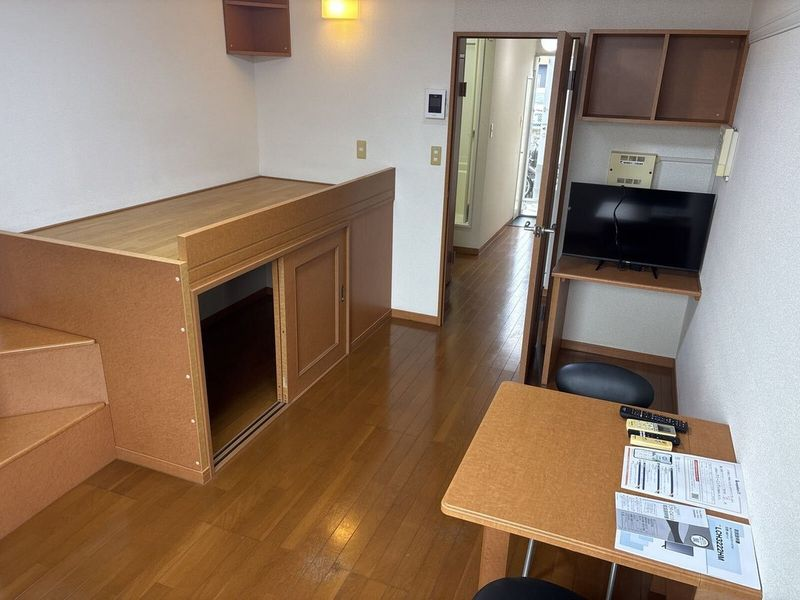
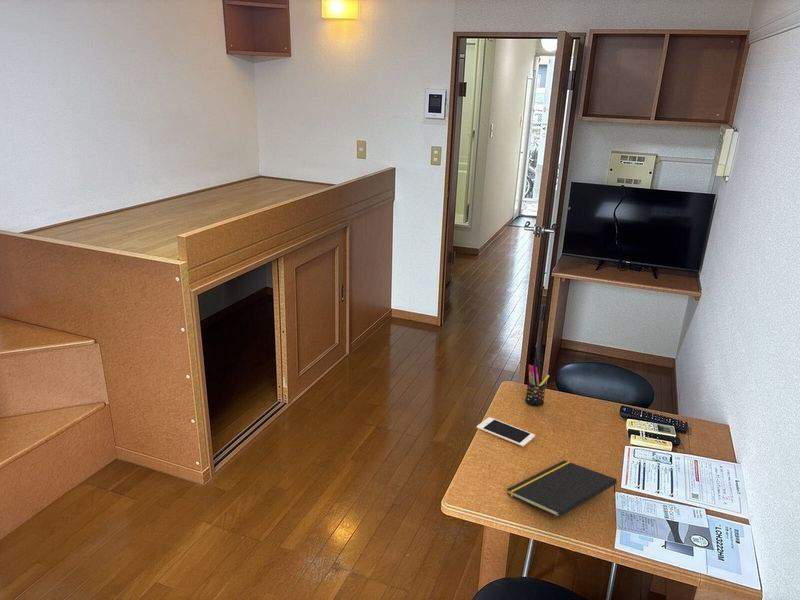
+ pen holder [524,364,550,407]
+ notepad [506,459,618,518]
+ cell phone [476,416,536,448]
